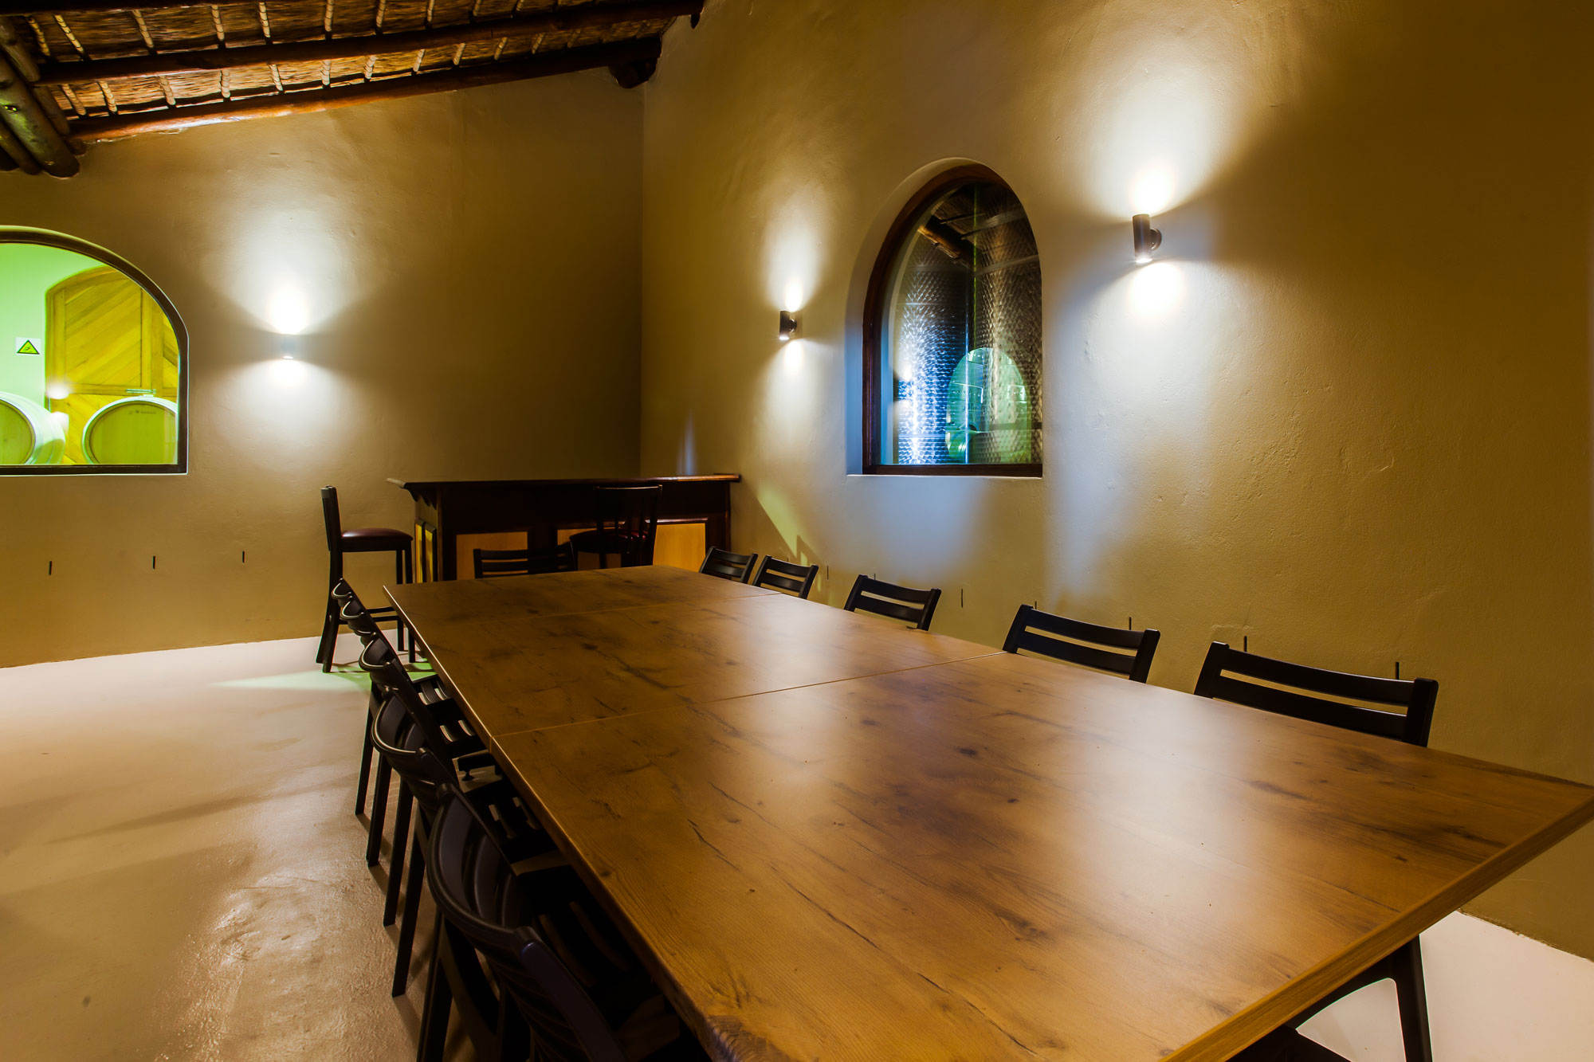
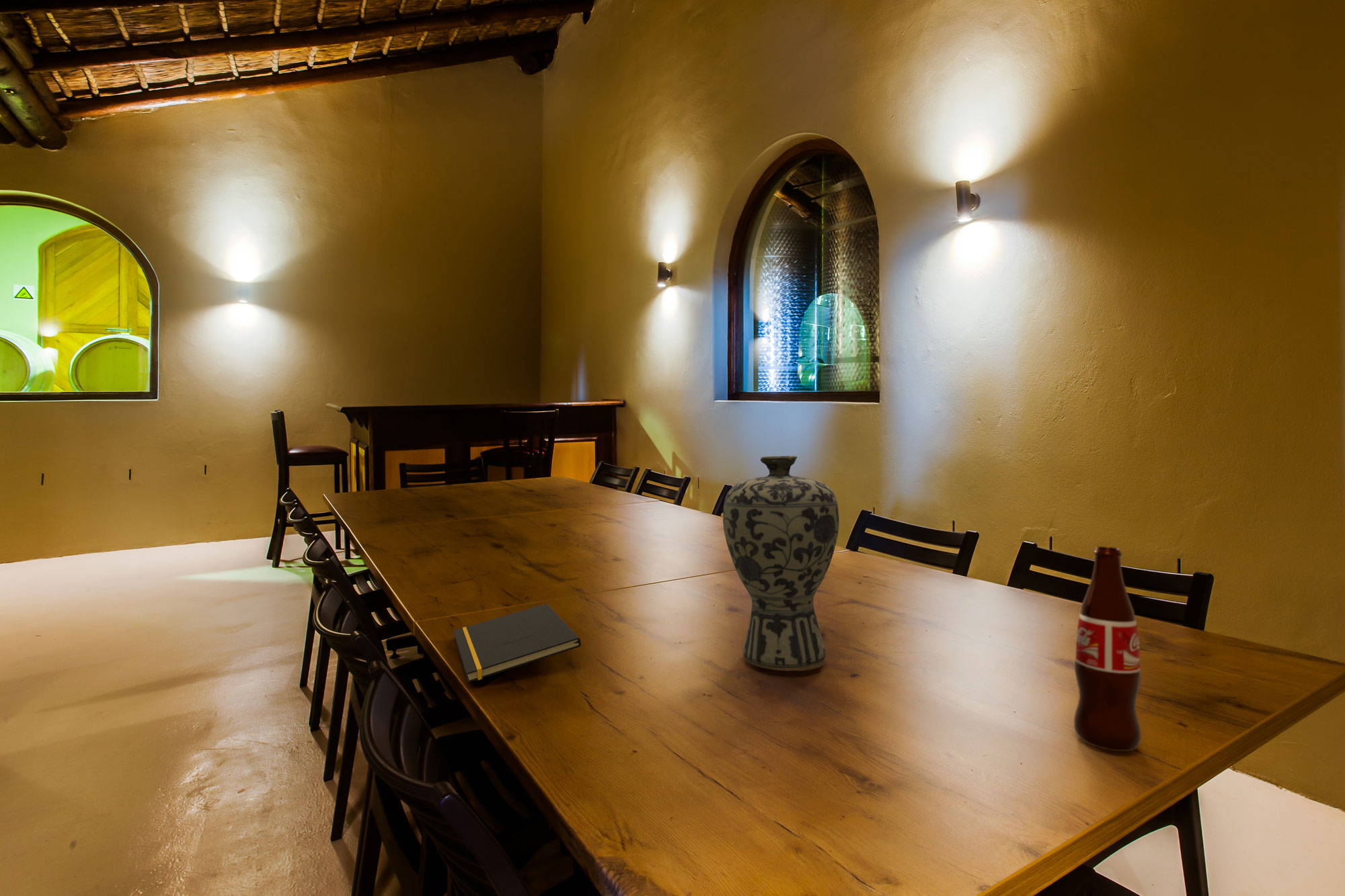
+ notepad [453,603,582,683]
+ vase [722,455,840,671]
+ bottle [1073,546,1142,752]
